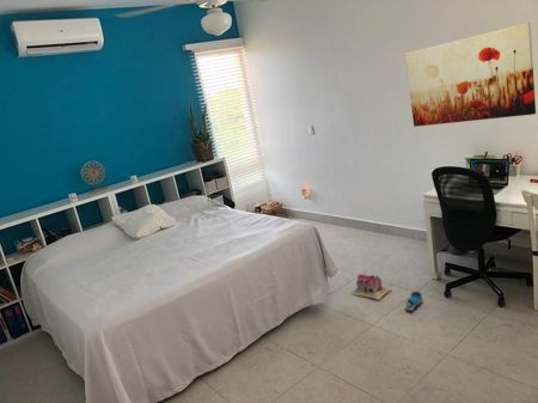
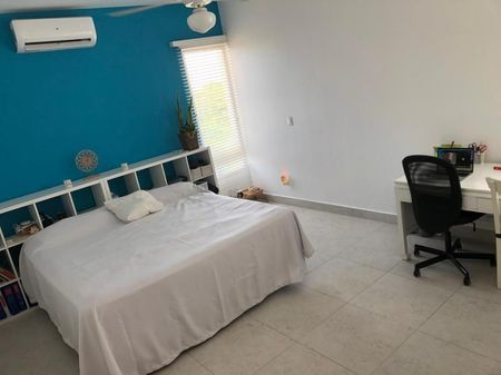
- wall art [404,22,537,128]
- toy house [349,273,391,301]
- toy train [403,291,424,312]
